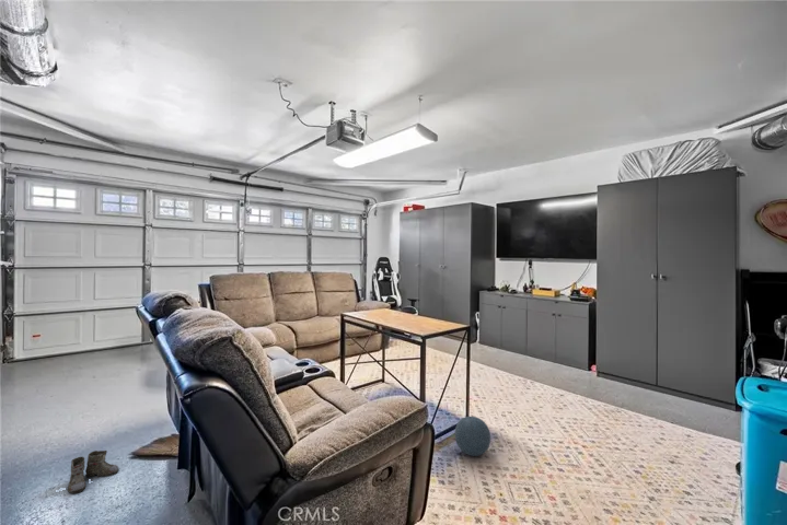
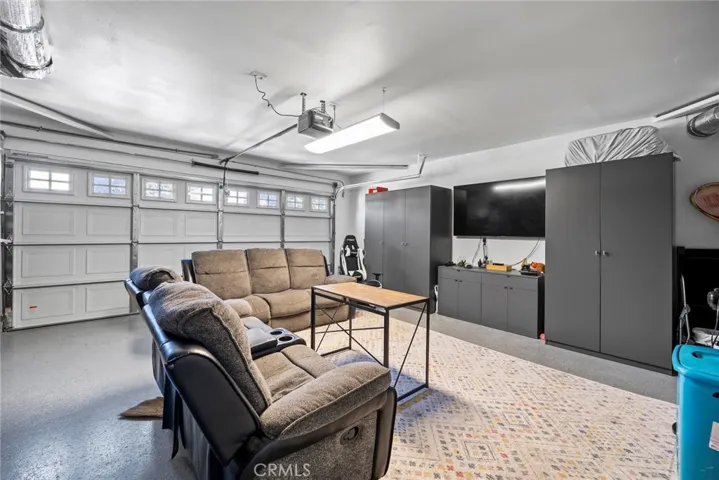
- boots [67,450,119,494]
- ball [454,416,491,457]
